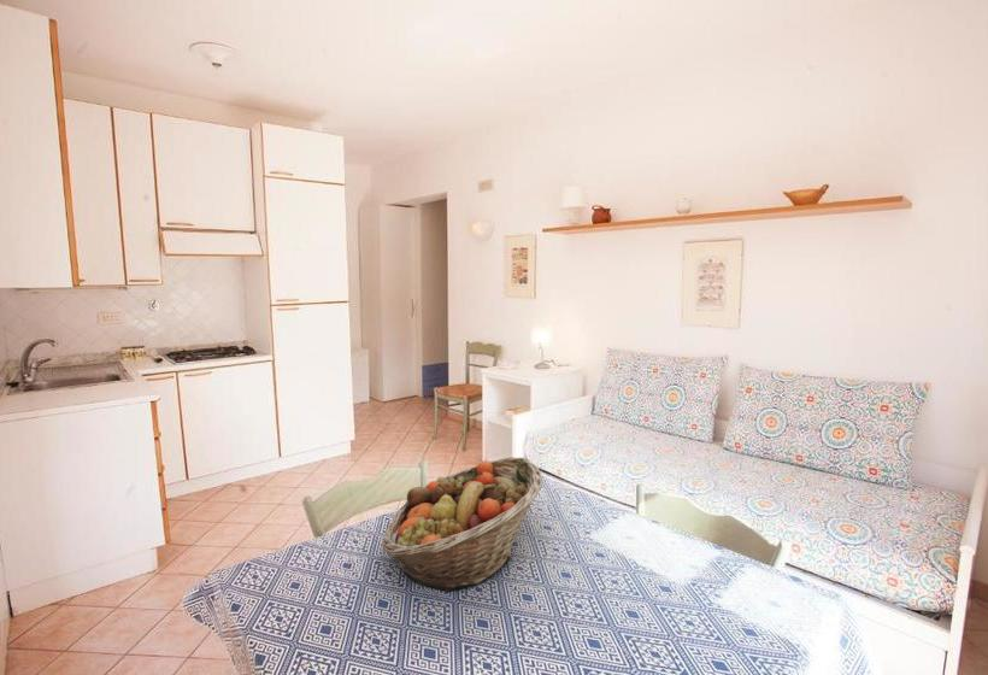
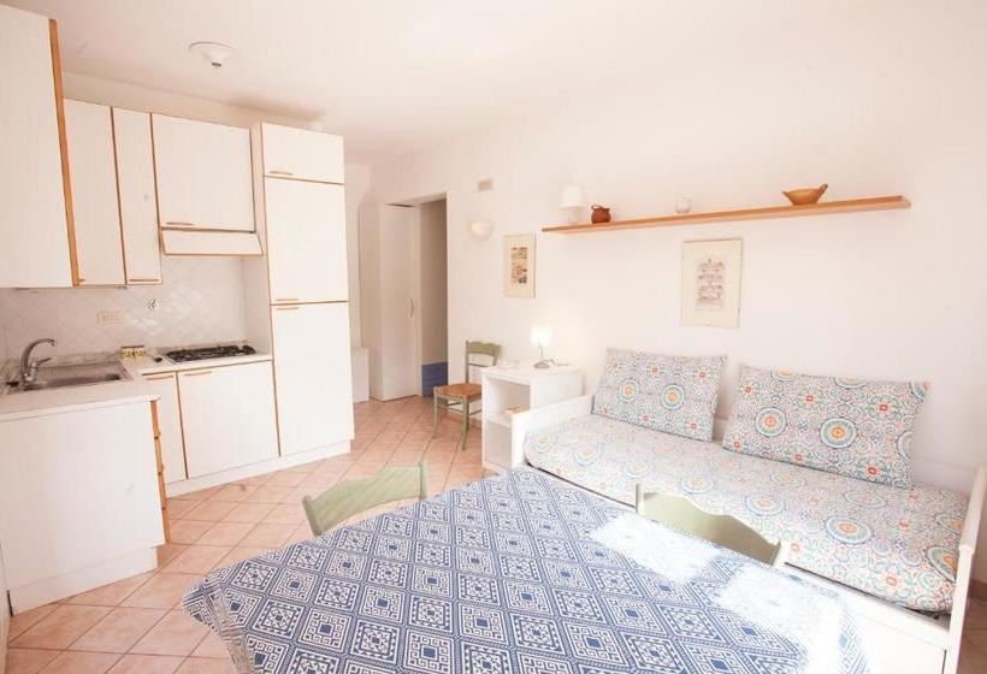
- fruit basket [381,456,543,593]
